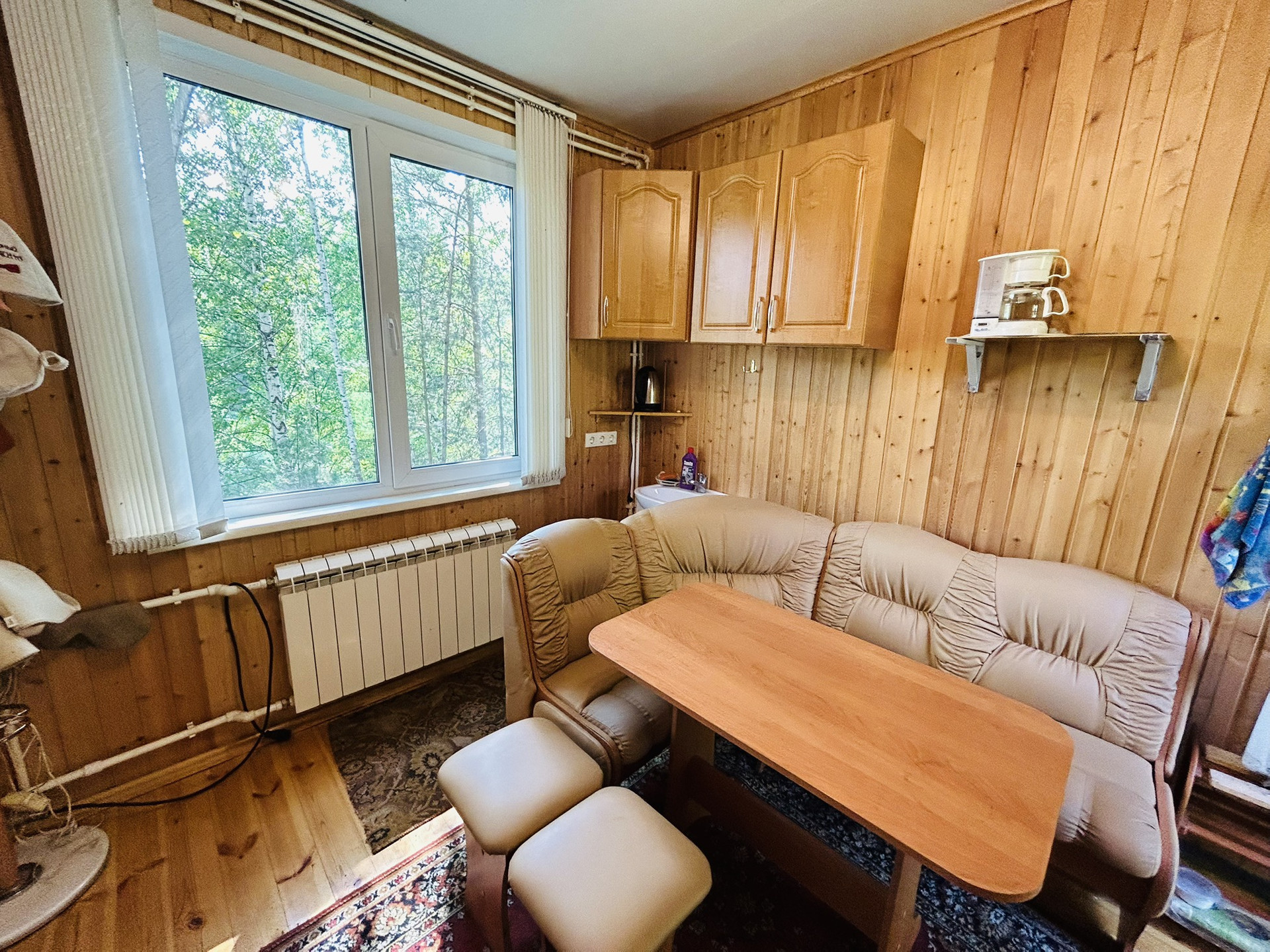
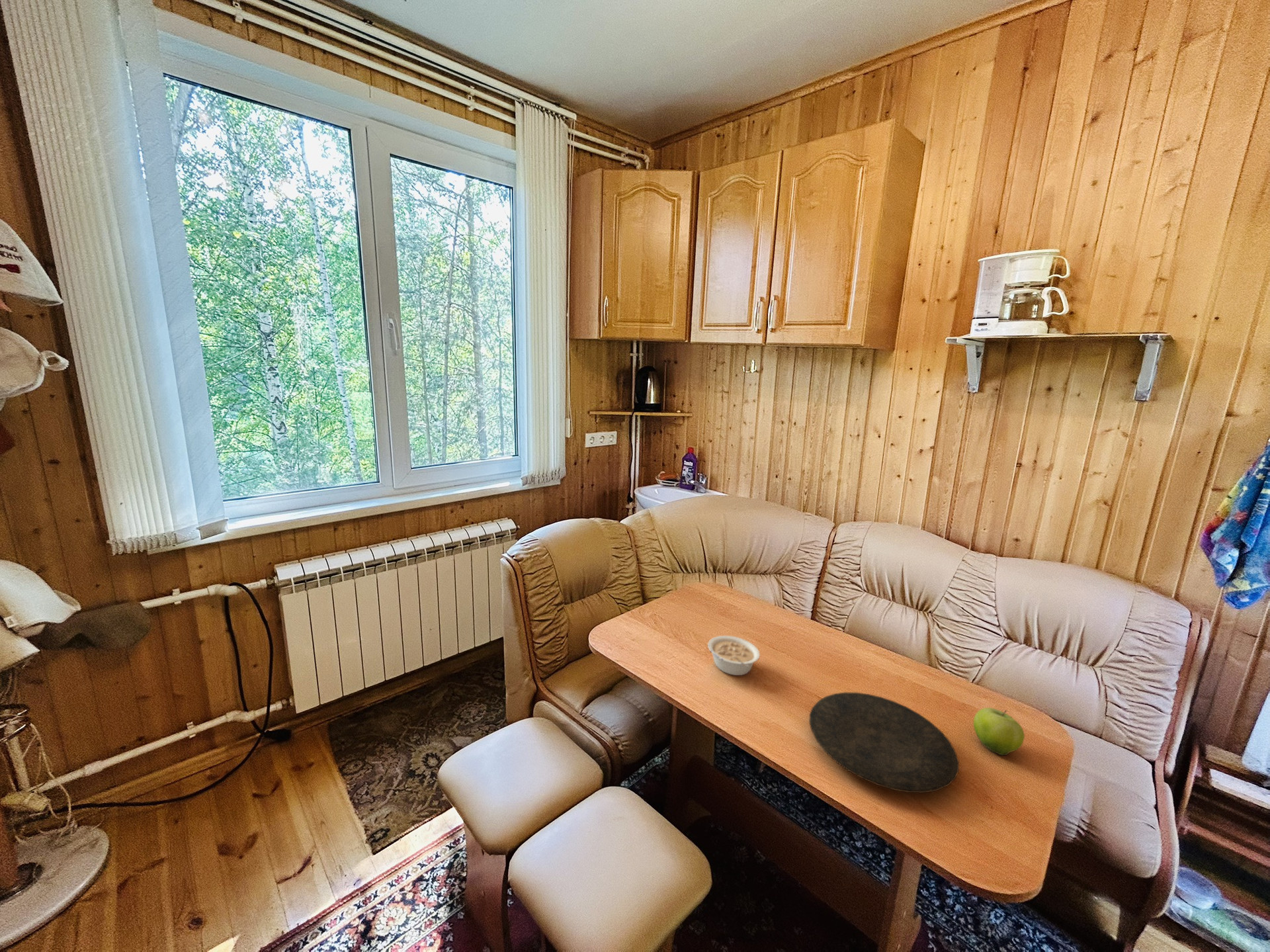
+ plate [808,691,960,793]
+ fruit [973,707,1025,757]
+ legume [707,635,761,676]
